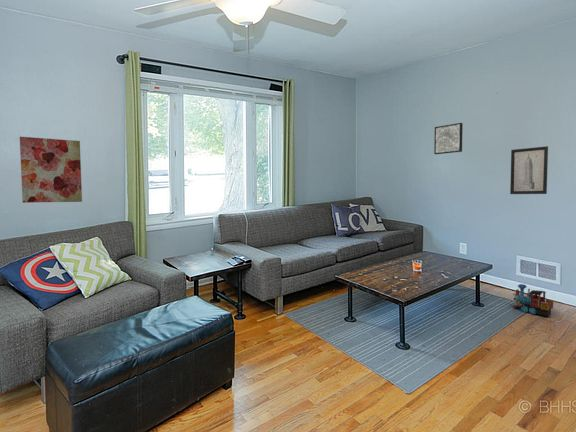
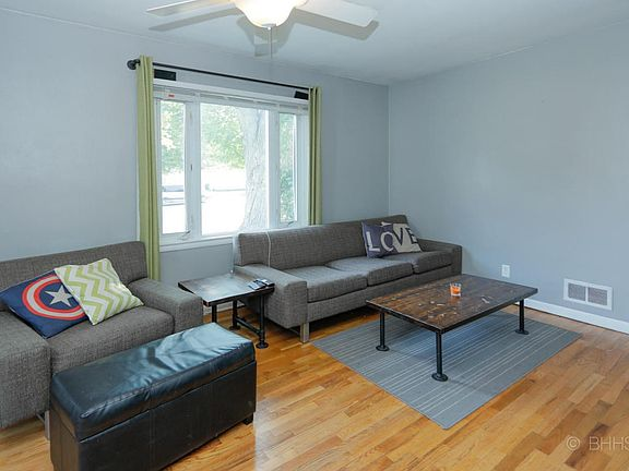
- wall art [433,122,464,155]
- wall art [19,136,83,204]
- wall art [509,145,549,195]
- toy train [512,283,555,317]
